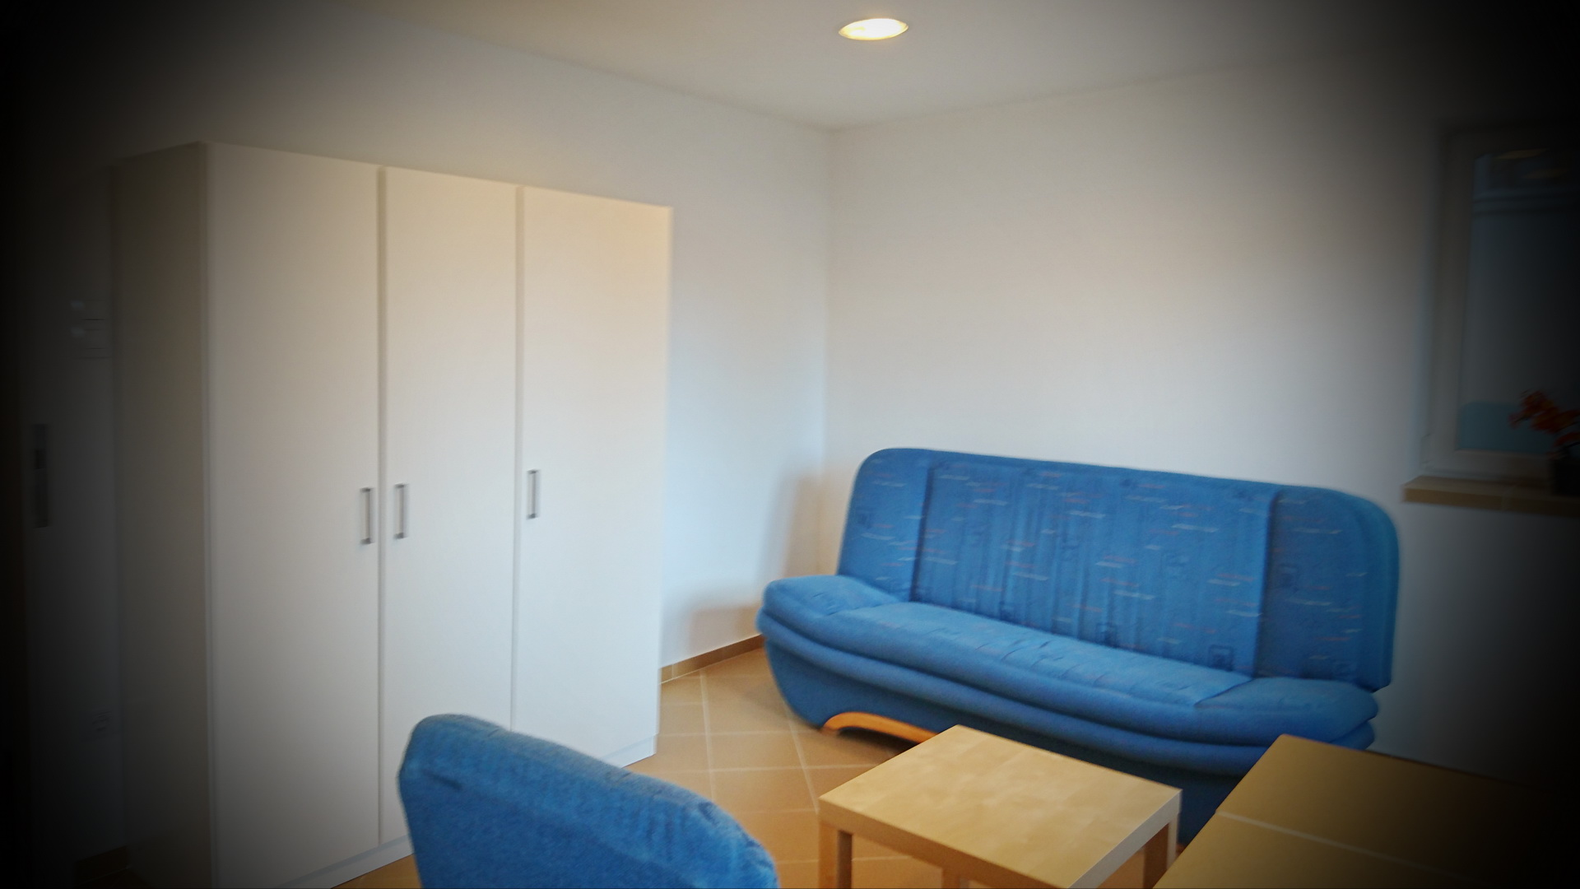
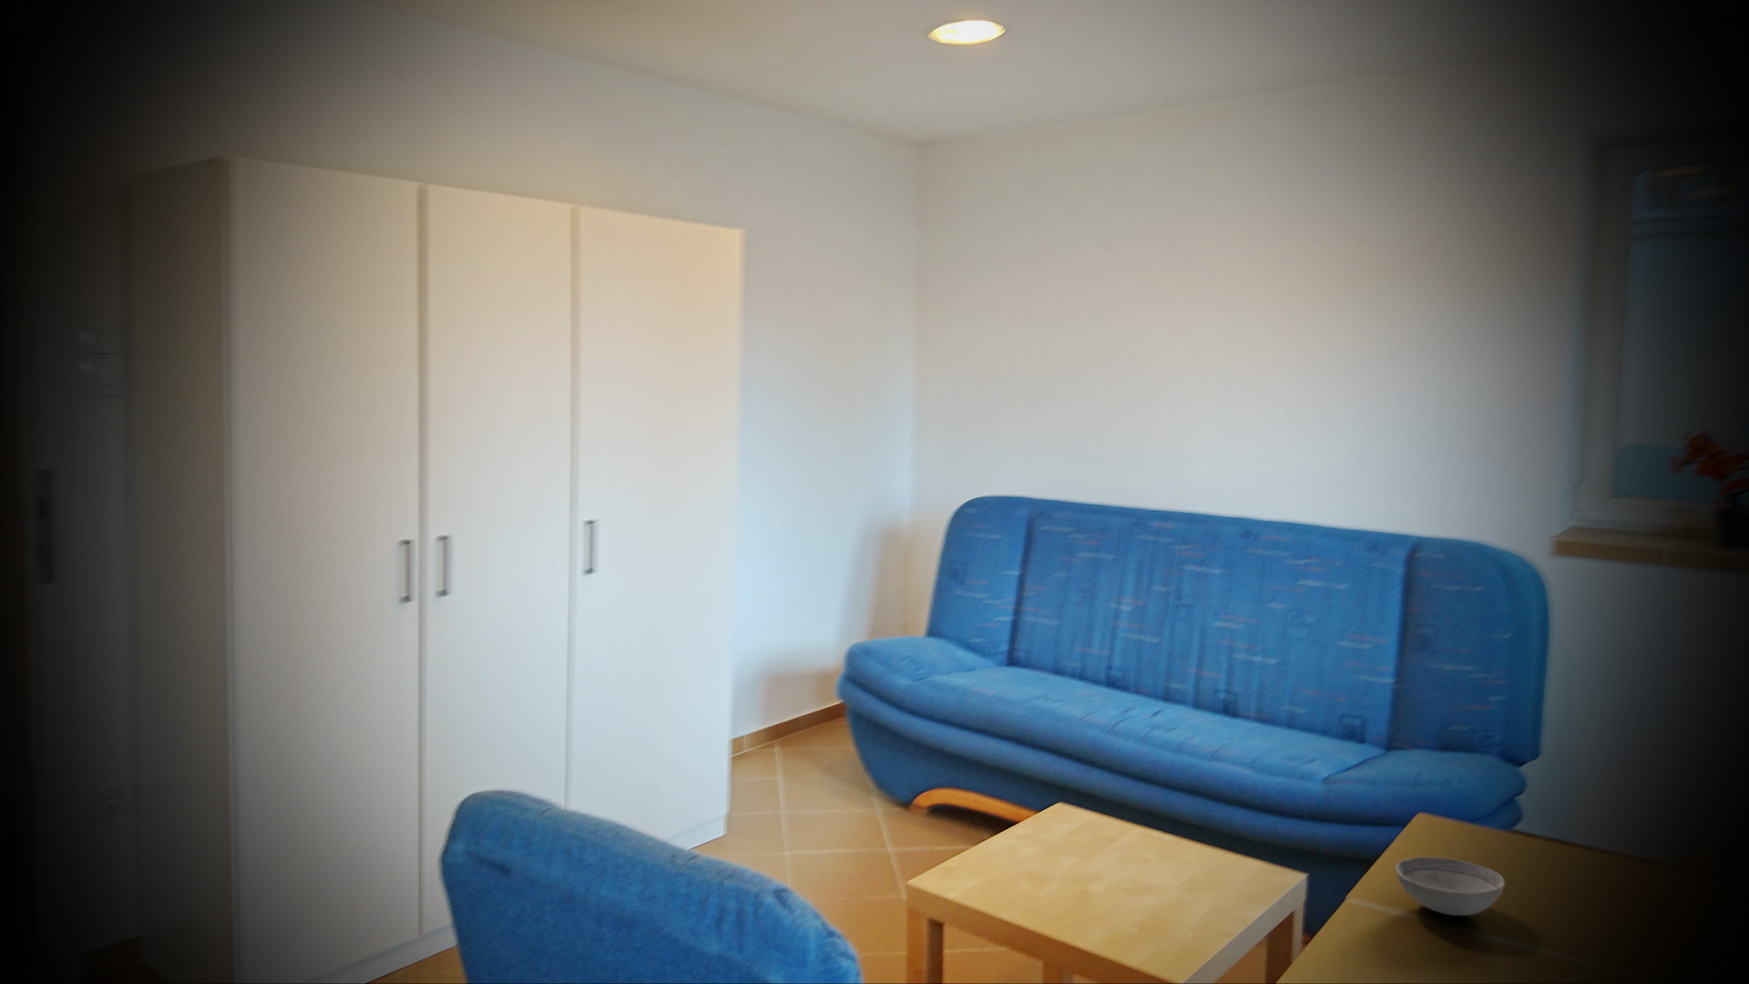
+ bowl [1395,857,1506,917]
